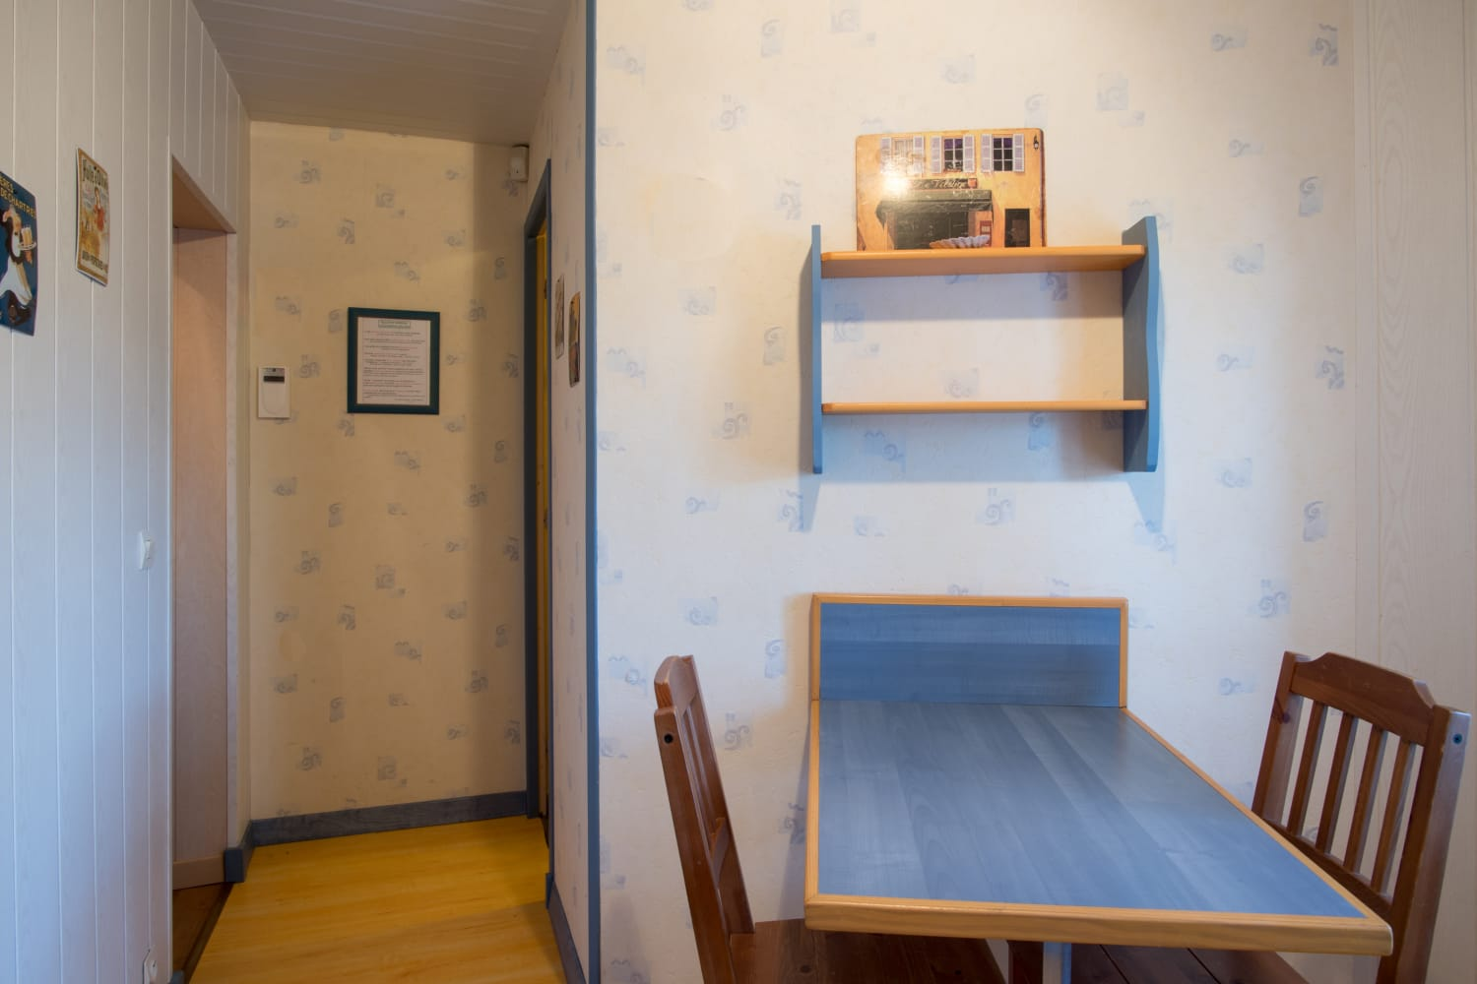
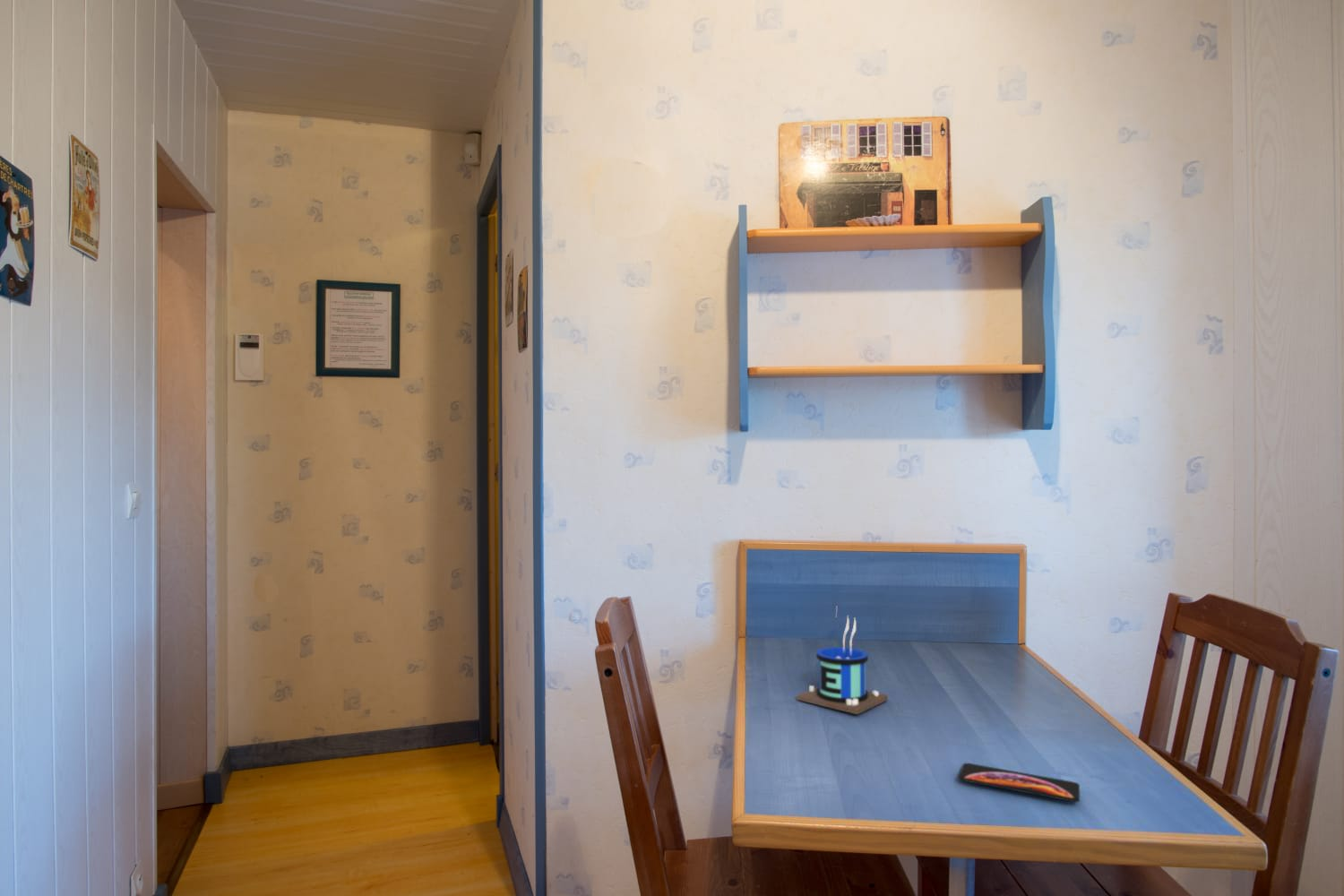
+ mug [796,607,889,715]
+ smartphone [957,762,1081,803]
